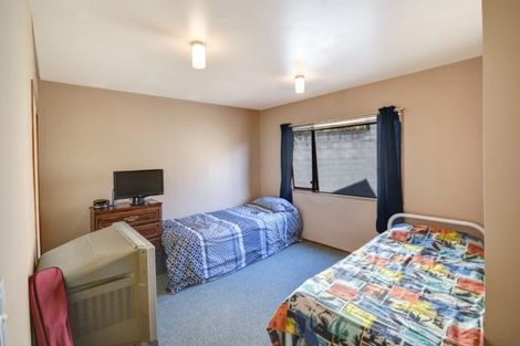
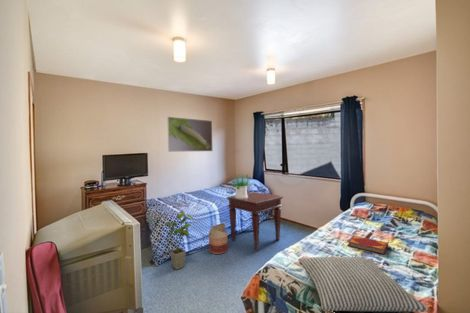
+ side table [225,191,284,251]
+ pillow [297,256,430,313]
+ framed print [167,116,213,153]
+ basket [208,222,229,255]
+ hardback book [346,235,389,255]
+ potted plant [230,174,251,199]
+ house plant [164,211,195,271]
